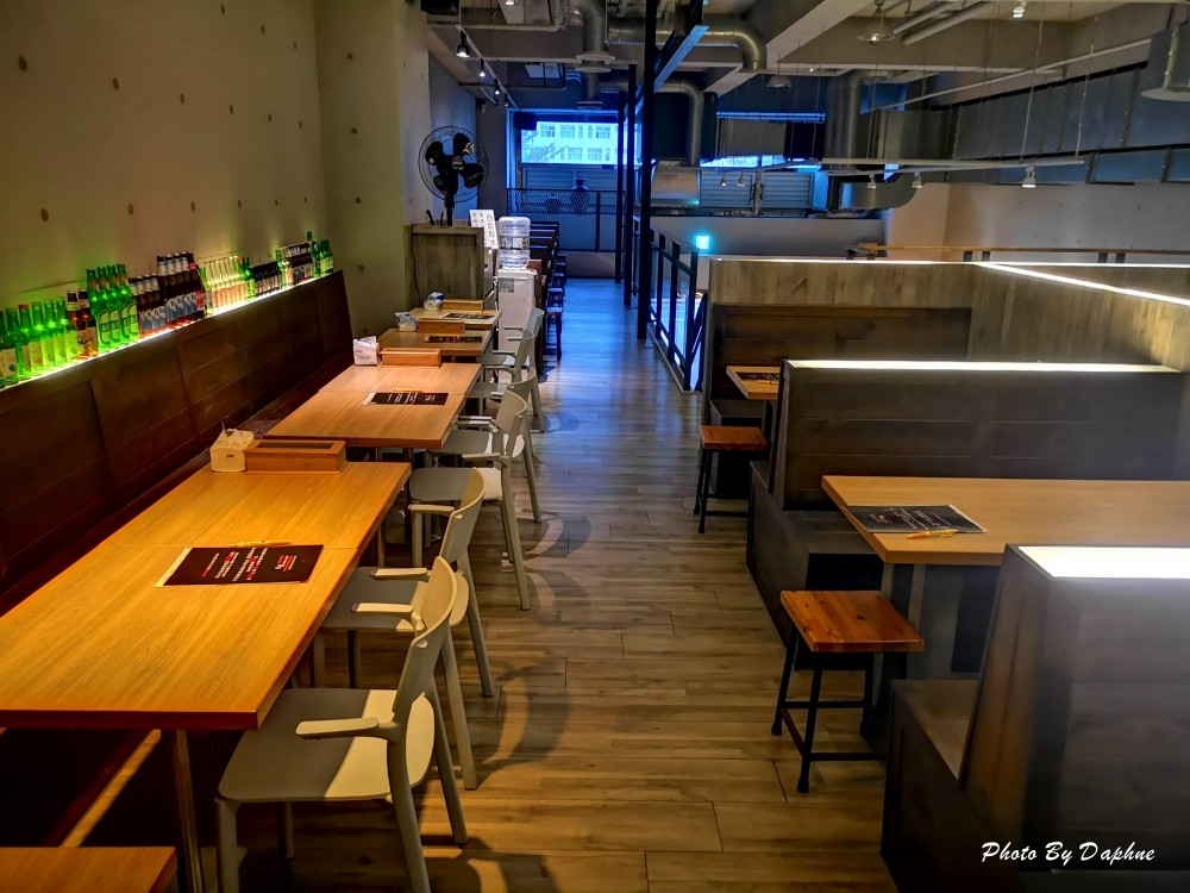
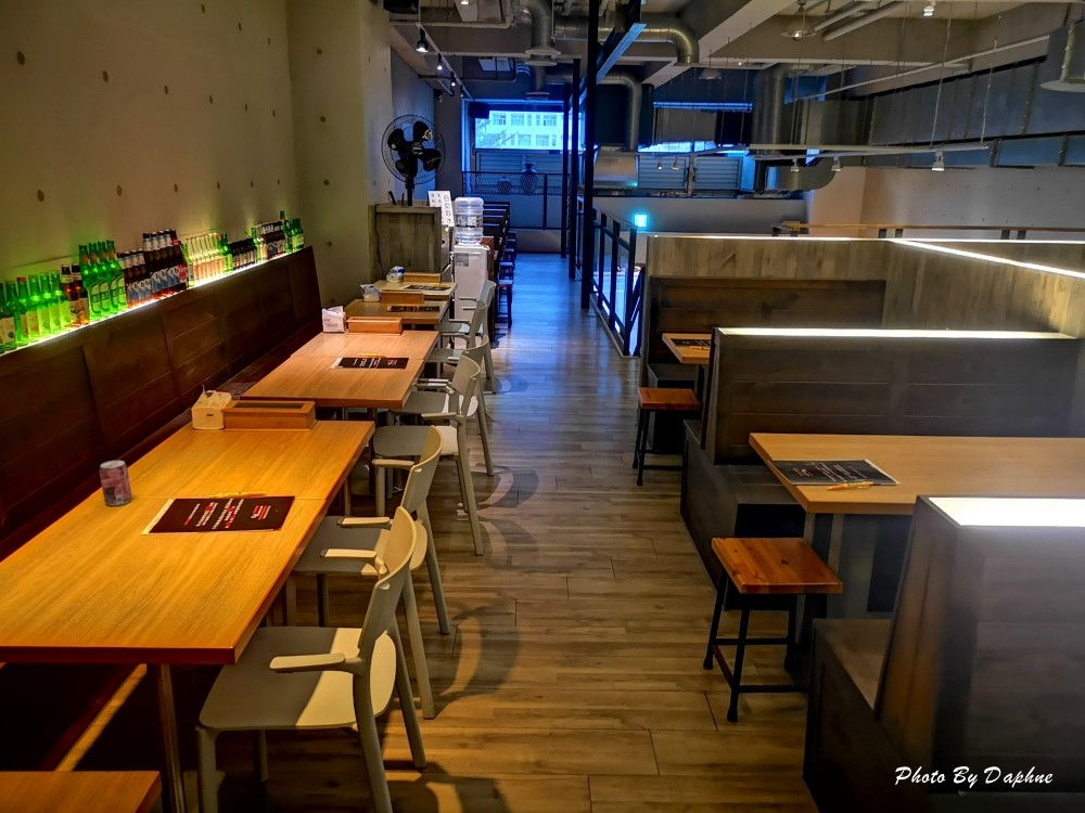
+ beverage can [99,460,133,506]
